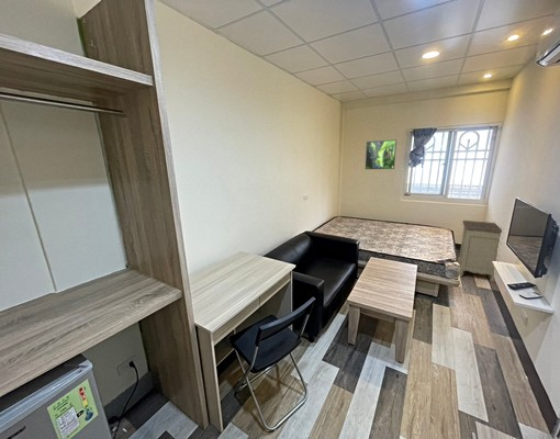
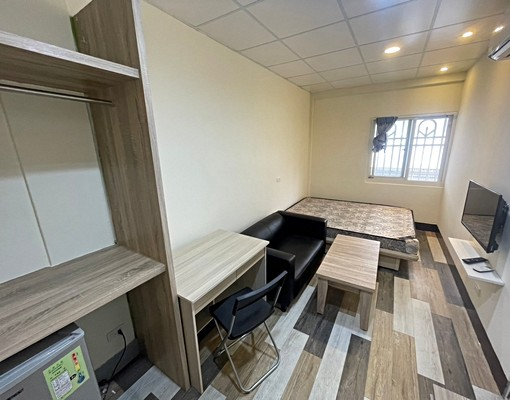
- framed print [365,138,397,170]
- nightstand [456,219,503,283]
